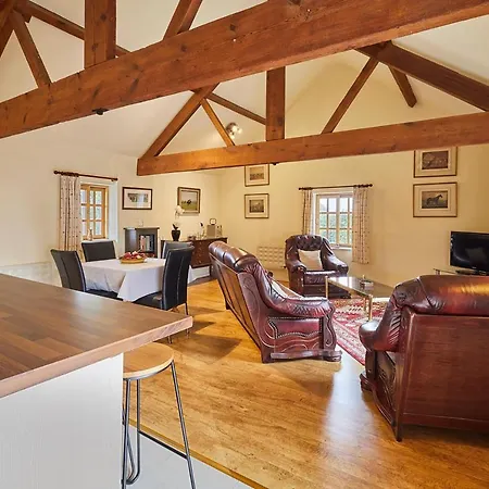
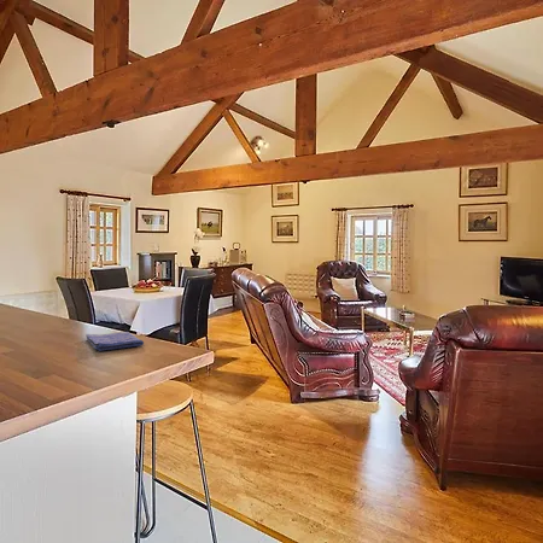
+ dish towel [84,331,145,352]
